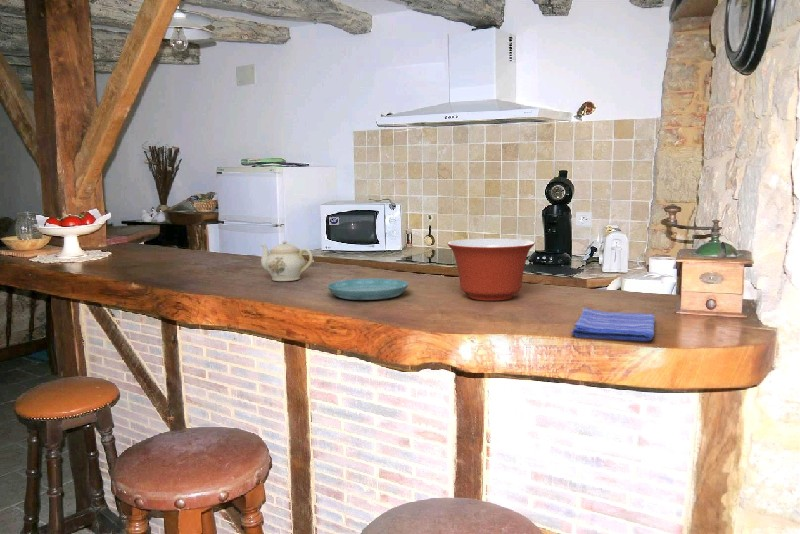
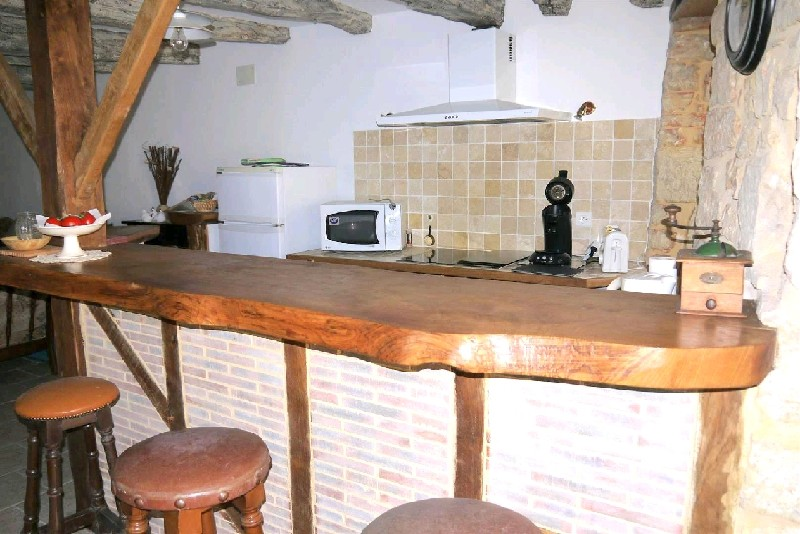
- saucer [327,278,410,301]
- mixing bowl [446,238,536,302]
- teapot [260,240,314,282]
- dish towel [570,307,656,342]
